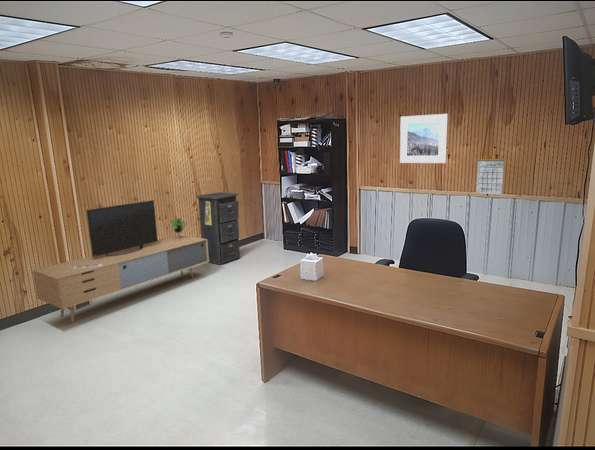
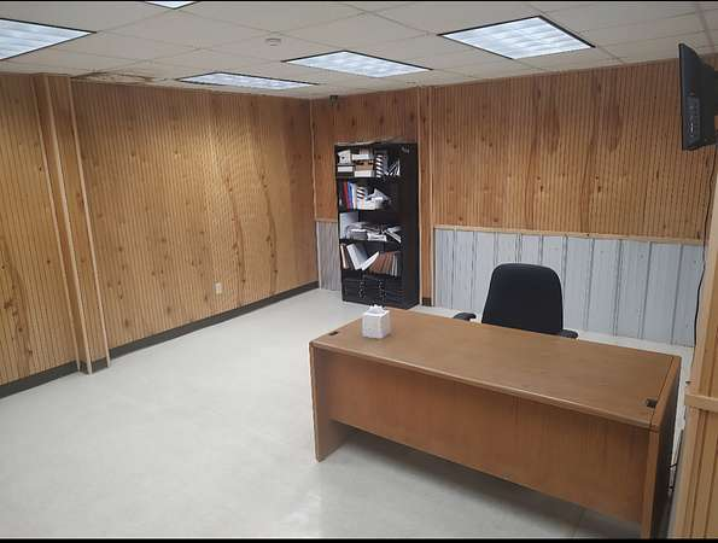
- filing cabinet [195,191,241,266]
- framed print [399,113,449,164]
- media console [32,199,209,323]
- calendar [475,151,506,195]
